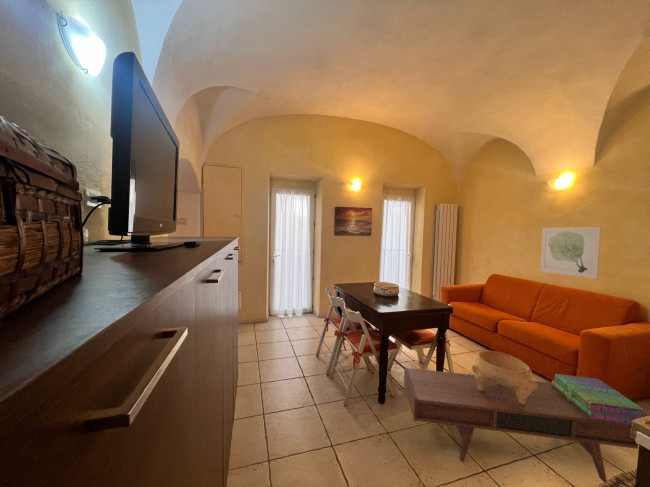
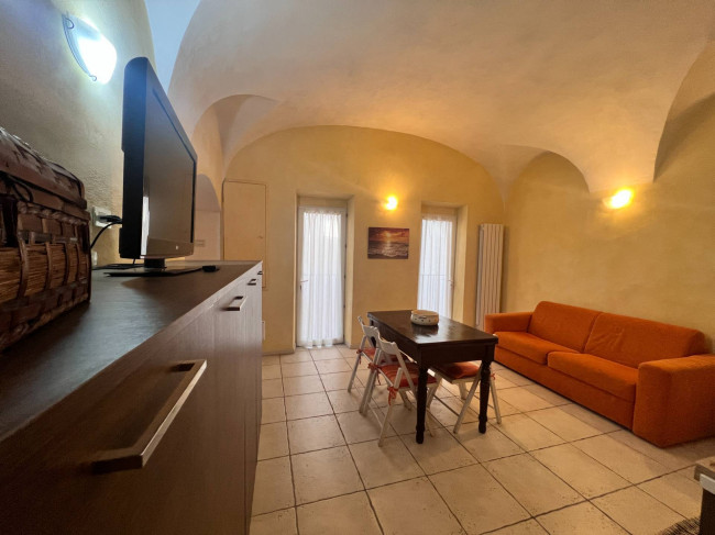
- stack of books [551,373,645,426]
- wall art [539,226,602,280]
- decorative bowl [471,350,537,405]
- coffee table [403,367,650,484]
